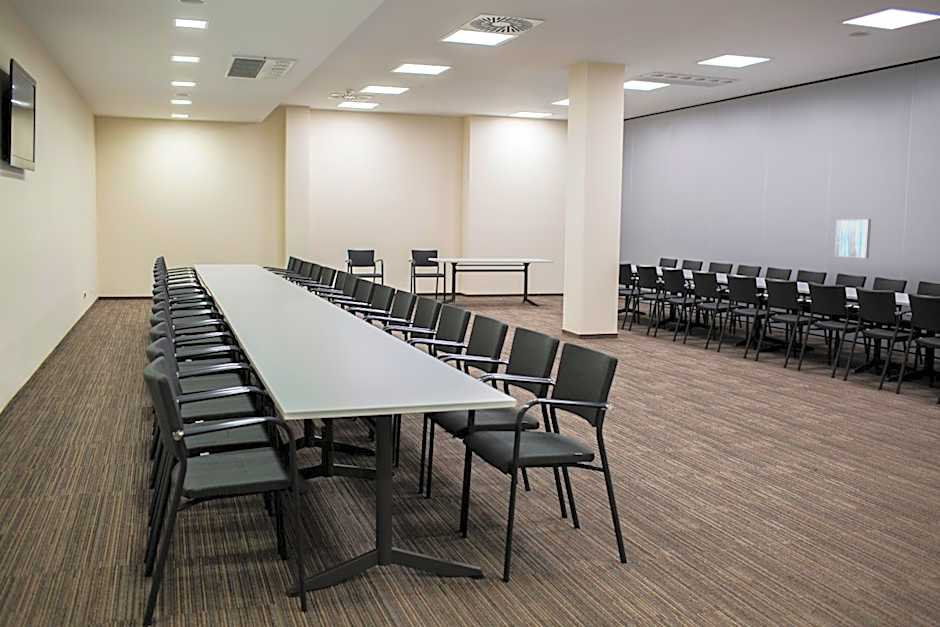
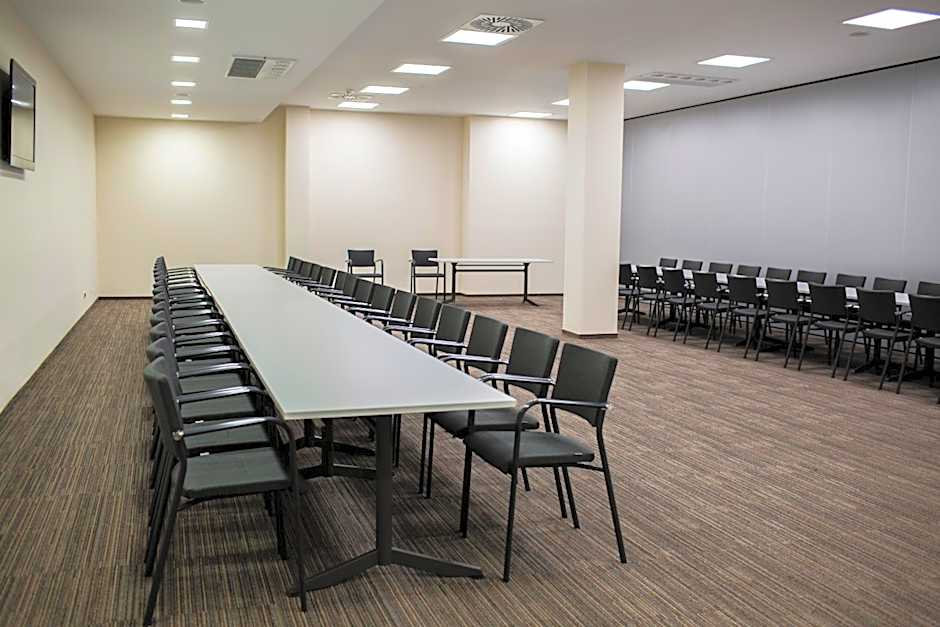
- wall art [833,218,872,259]
